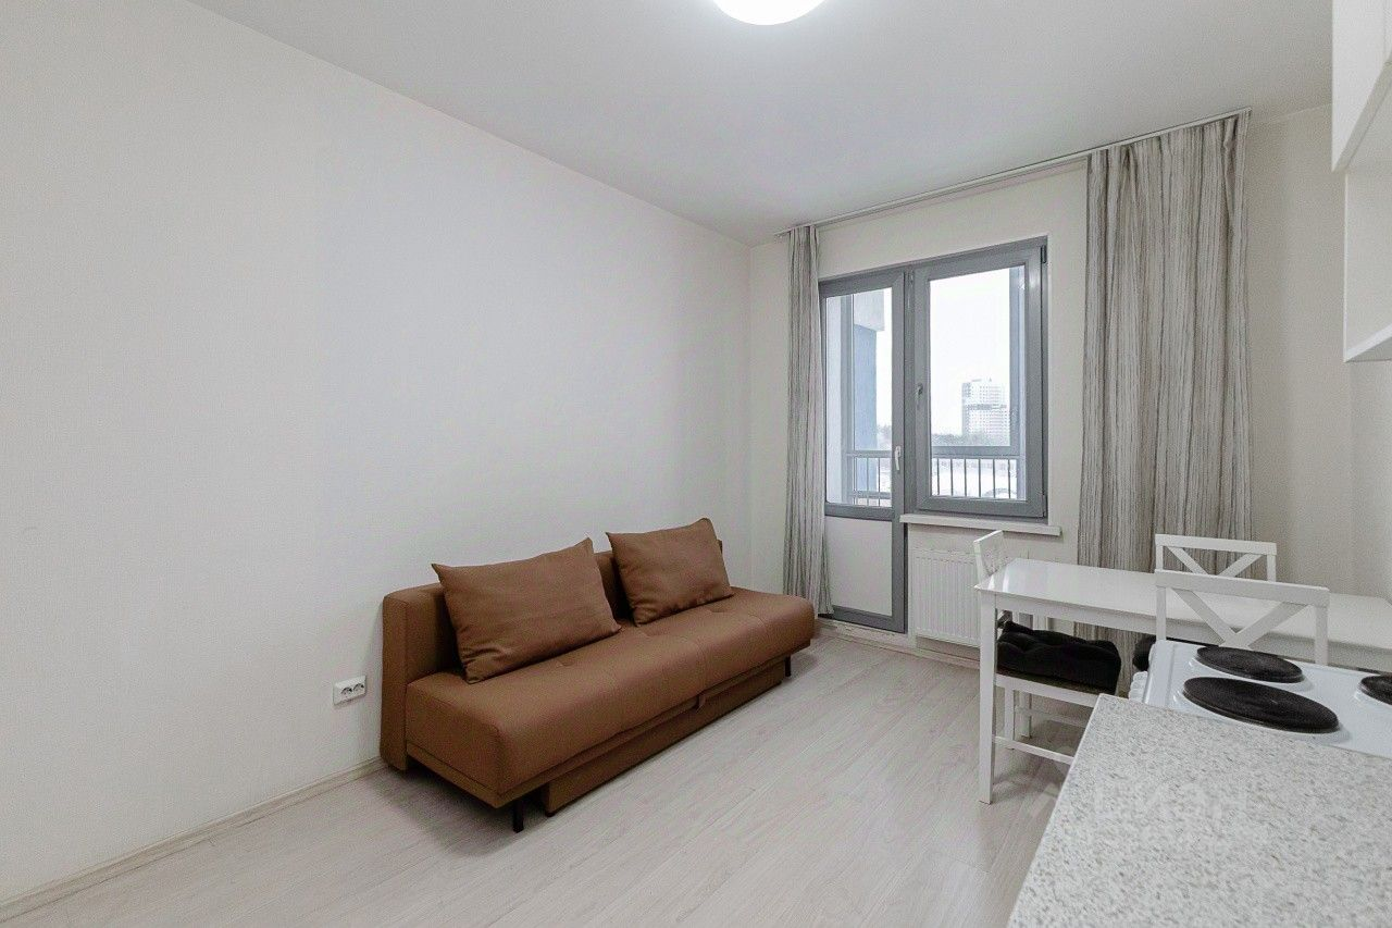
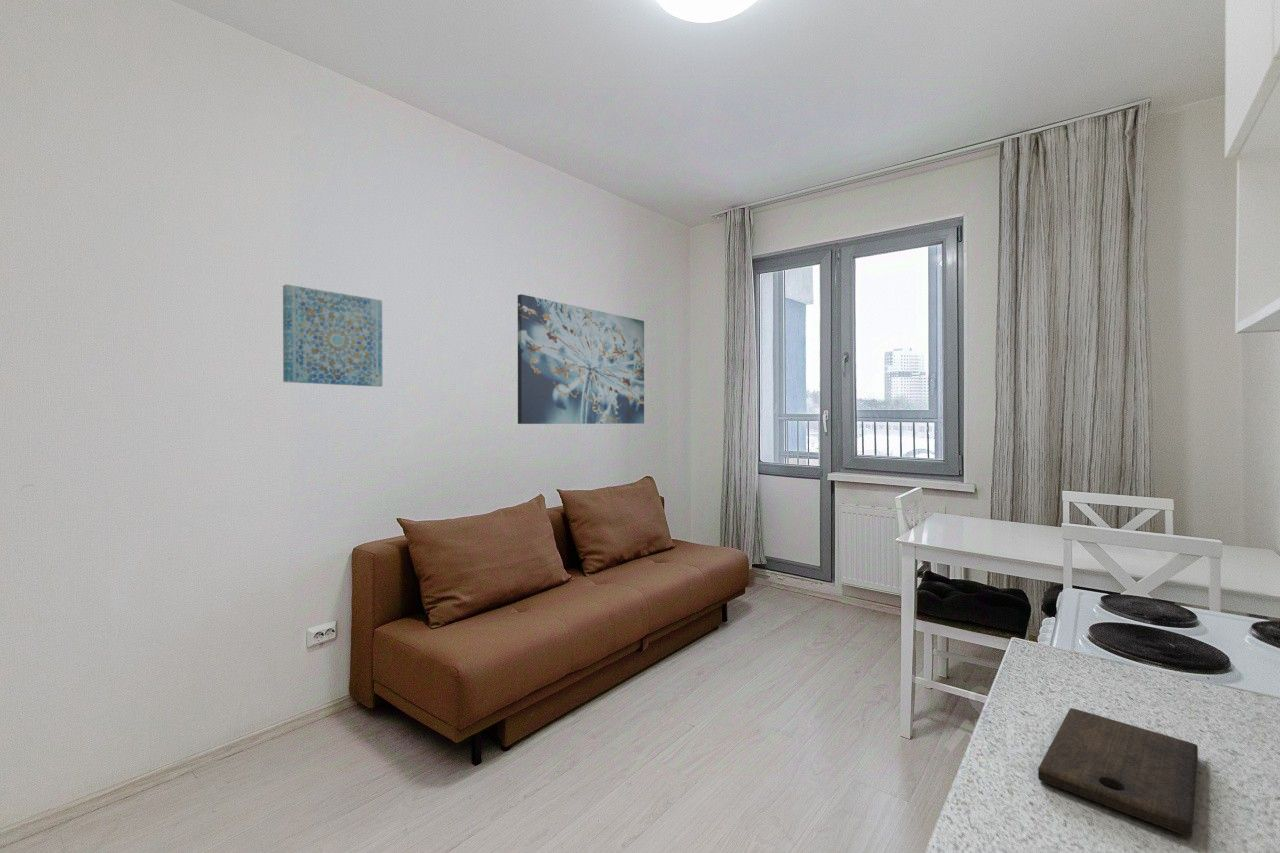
+ cutting board [1037,707,1199,838]
+ wall art [517,293,645,425]
+ wall art [282,283,383,388]
